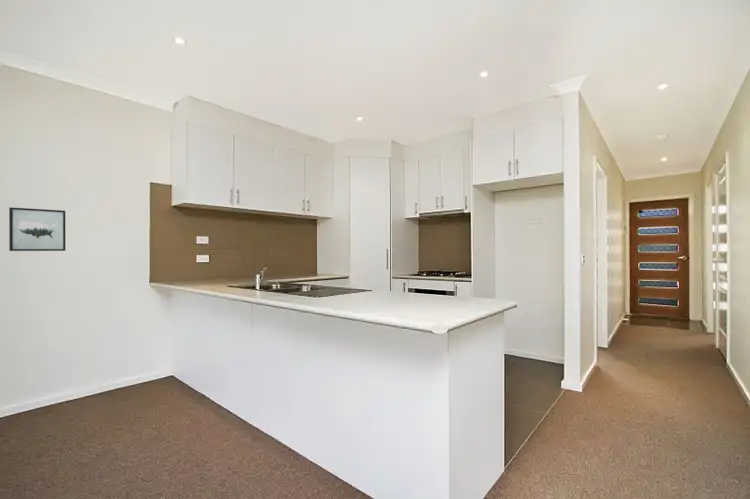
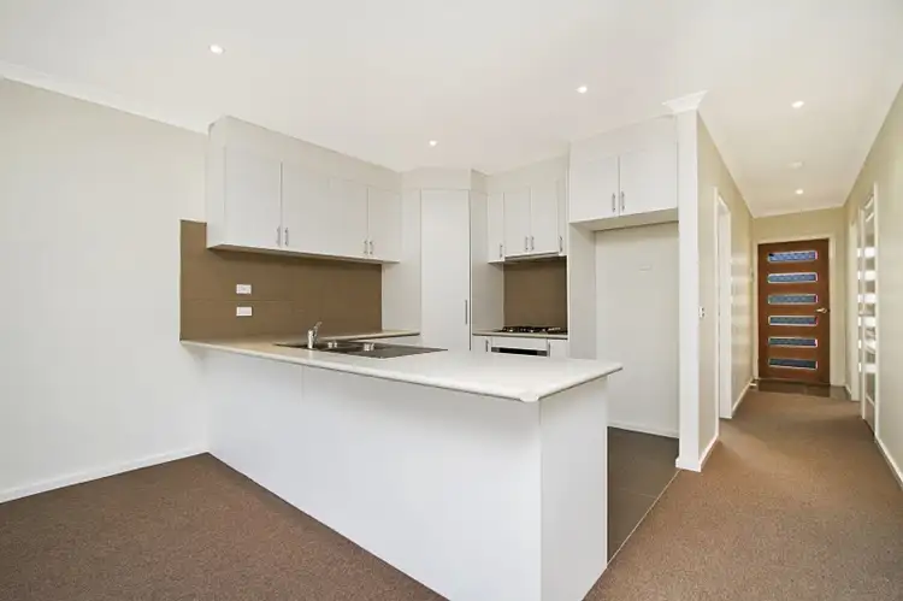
- wall art [8,206,66,252]
